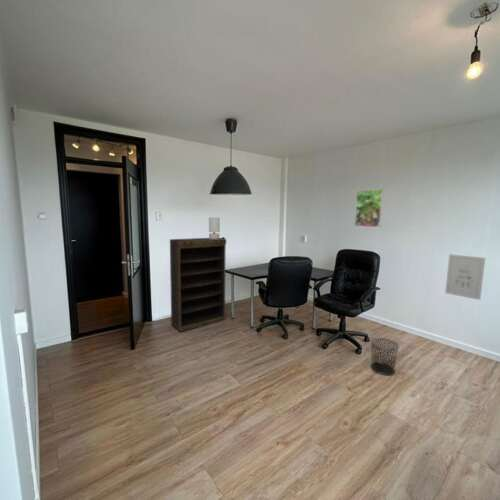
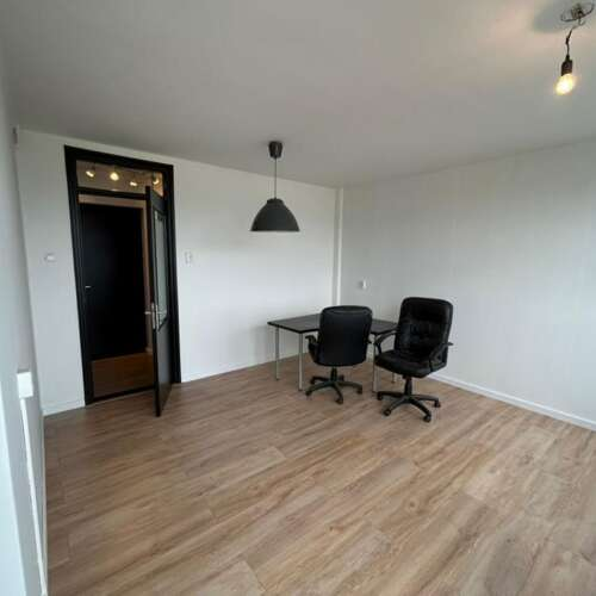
- table lamp [208,216,226,239]
- bookshelf [169,237,227,333]
- wall art [444,253,486,301]
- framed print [354,188,384,228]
- waste bin [370,337,400,376]
